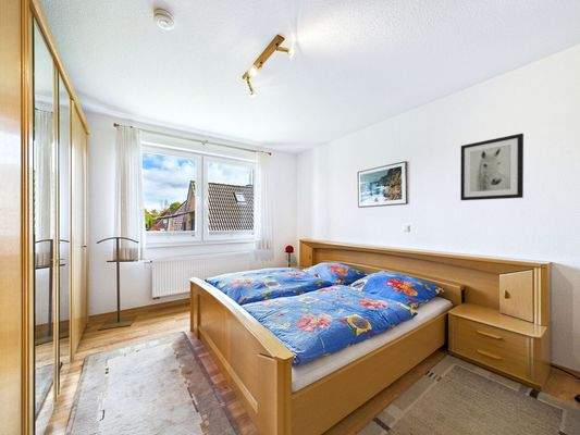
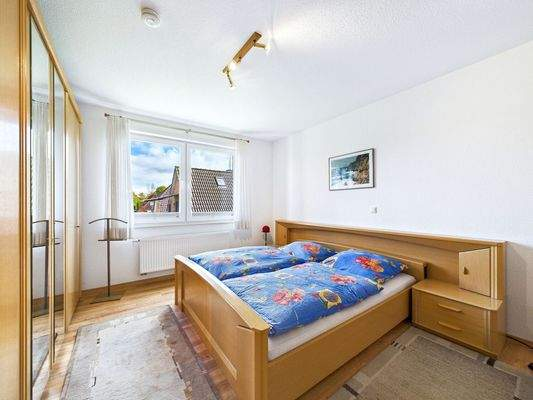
- wall art [459,133,525,201]
